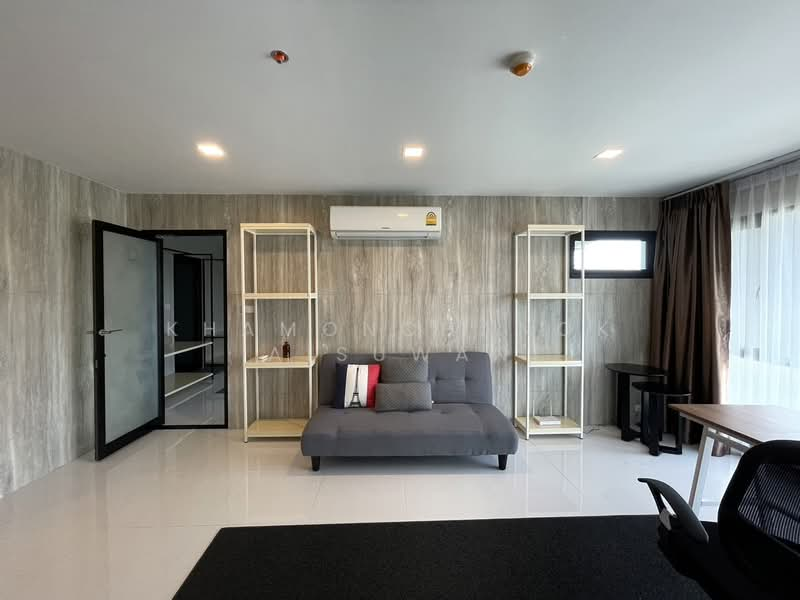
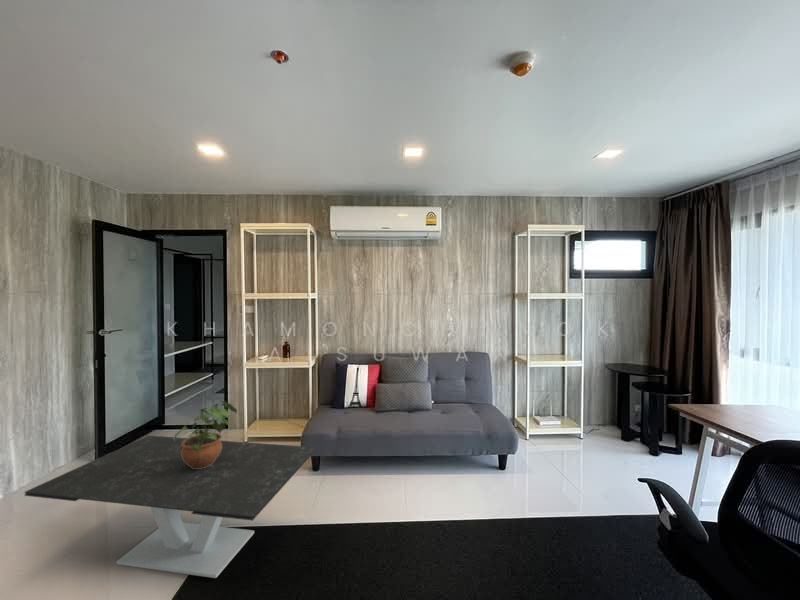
+ coffee table [24,435,317,579]
+ potted plant [173,400,238,469]
